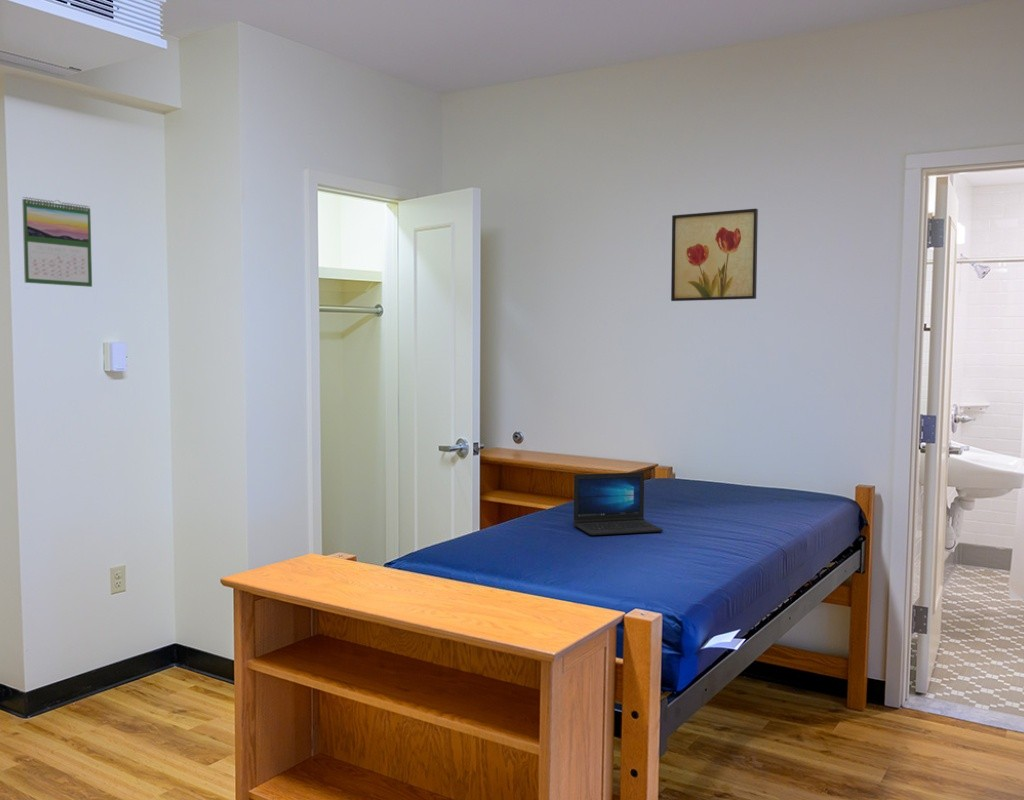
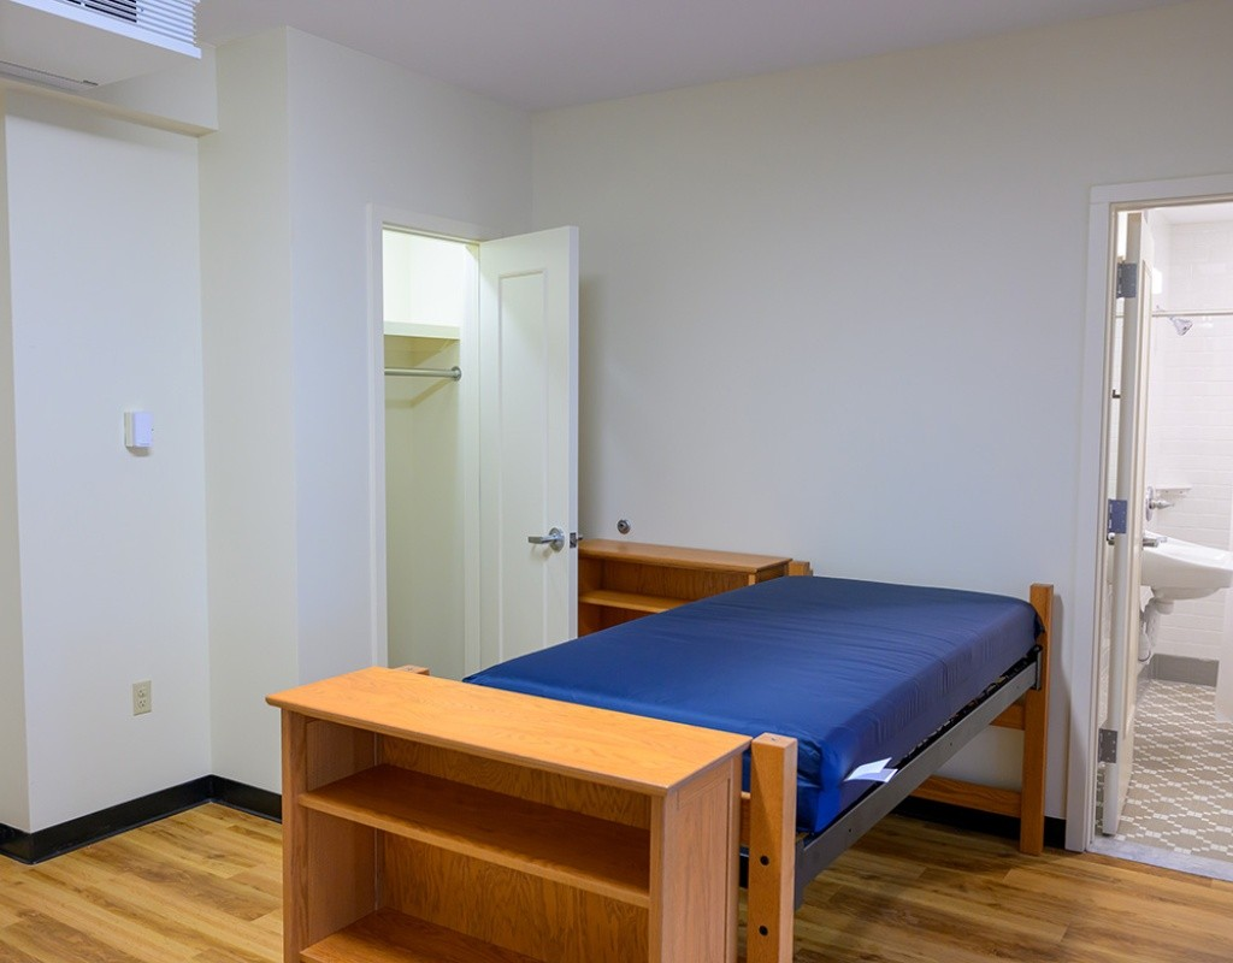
- calendar [21,196,93,288]
- wall art [670,208,759,302]
- laptop [572,471,664,536]
